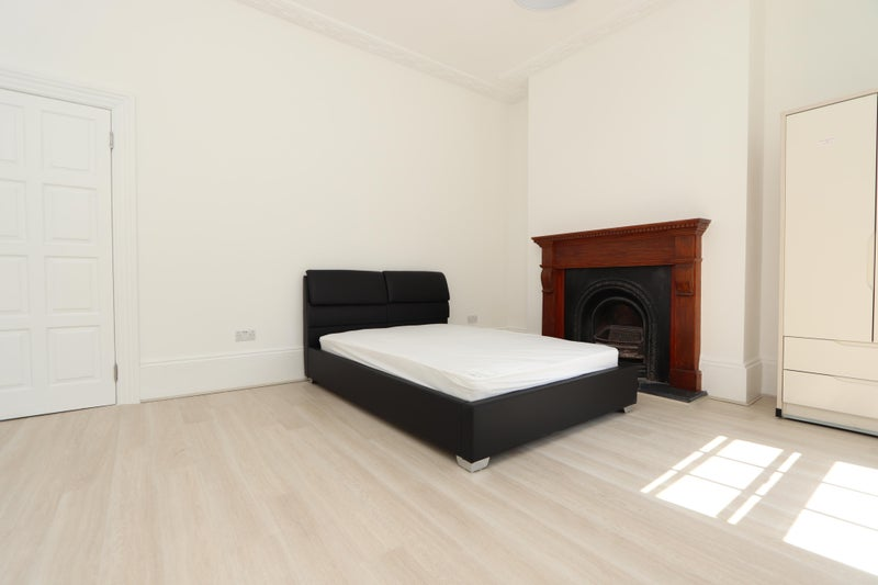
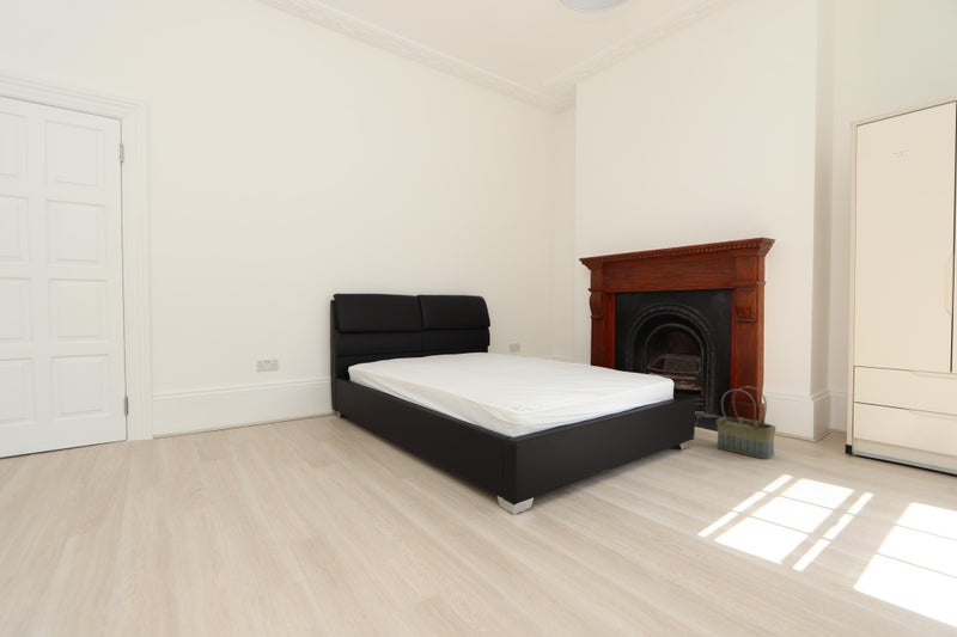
+ basket [715,385,778,460]
